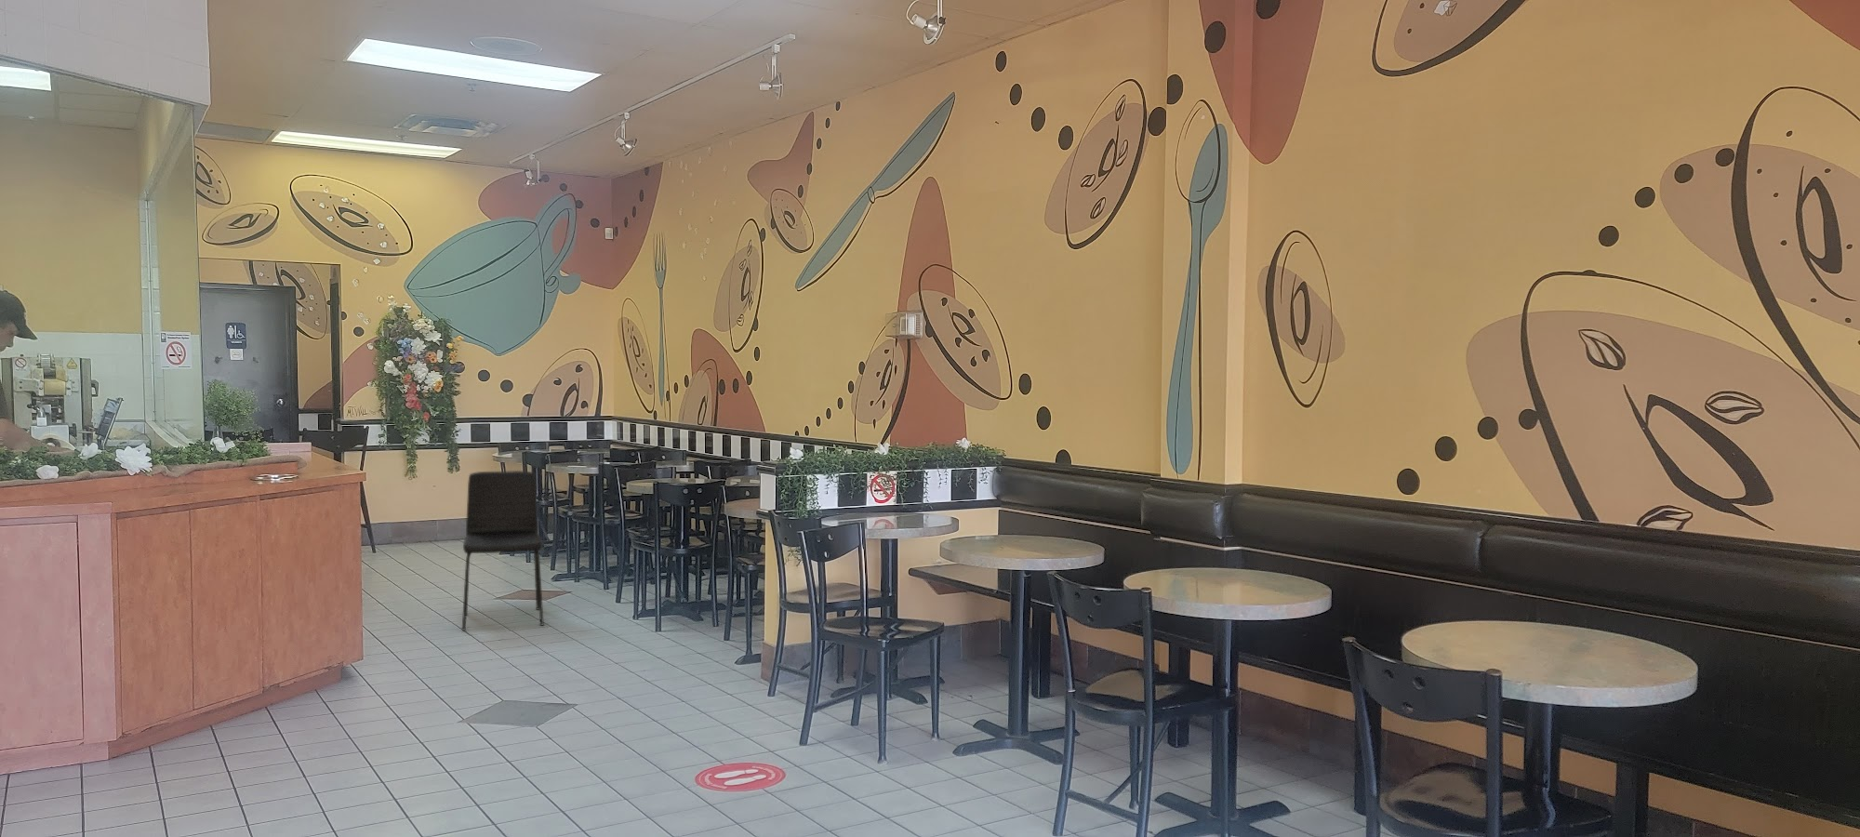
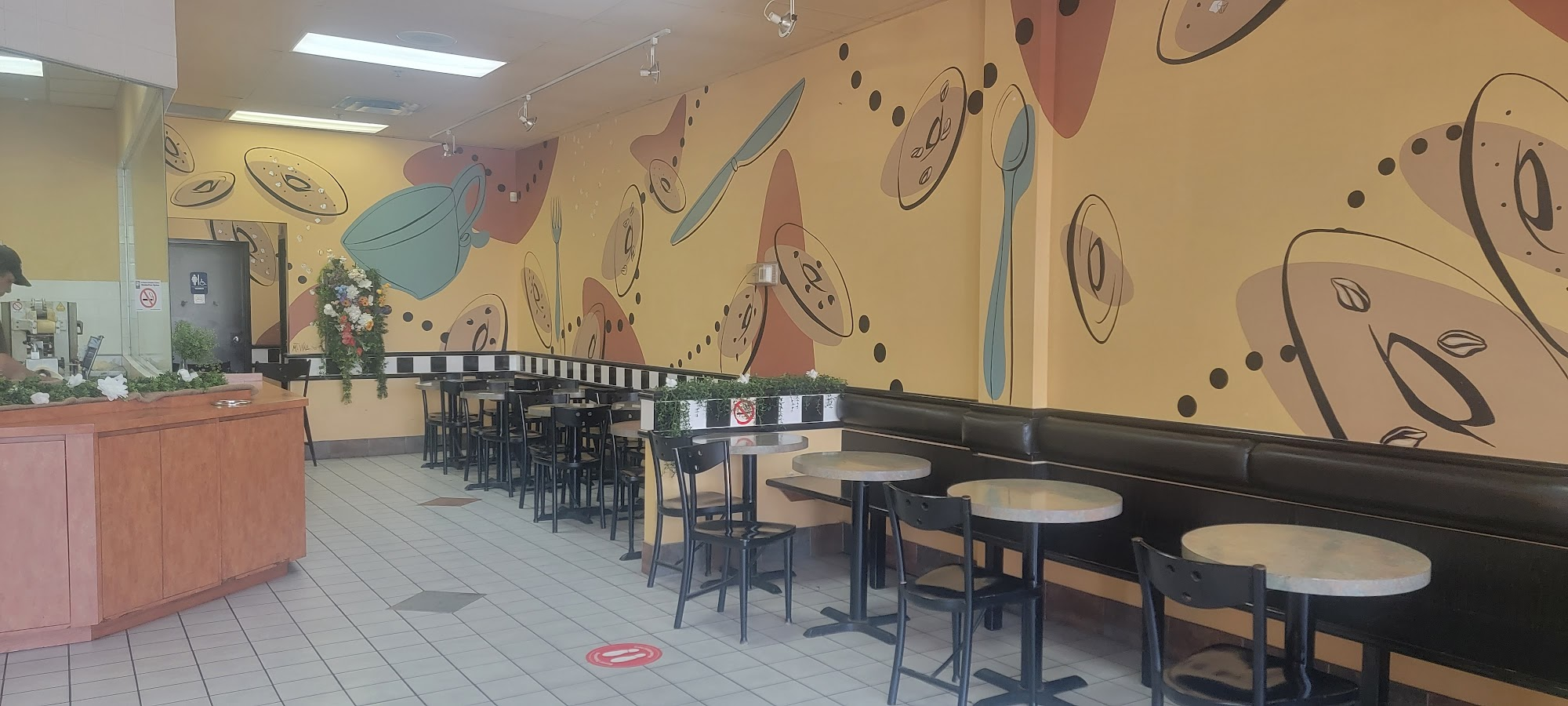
- chair [461,469,544,632]
